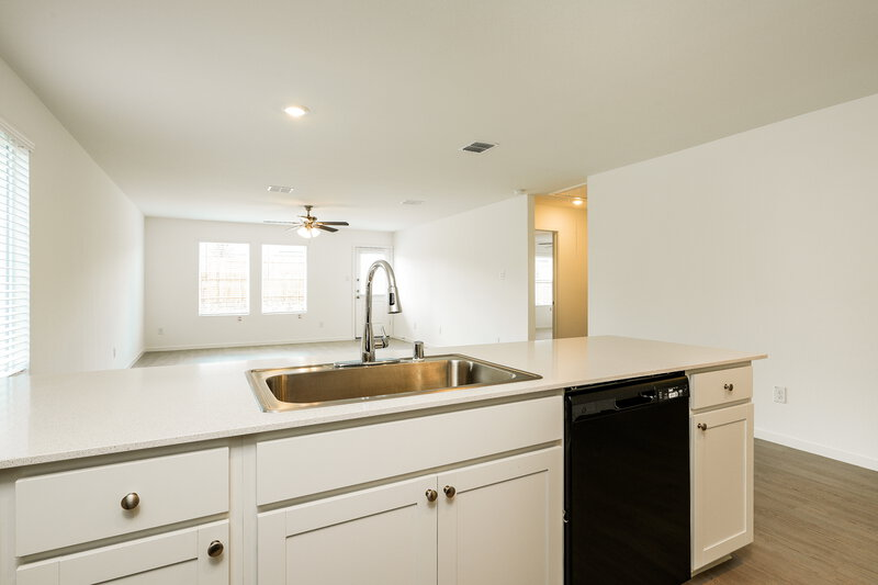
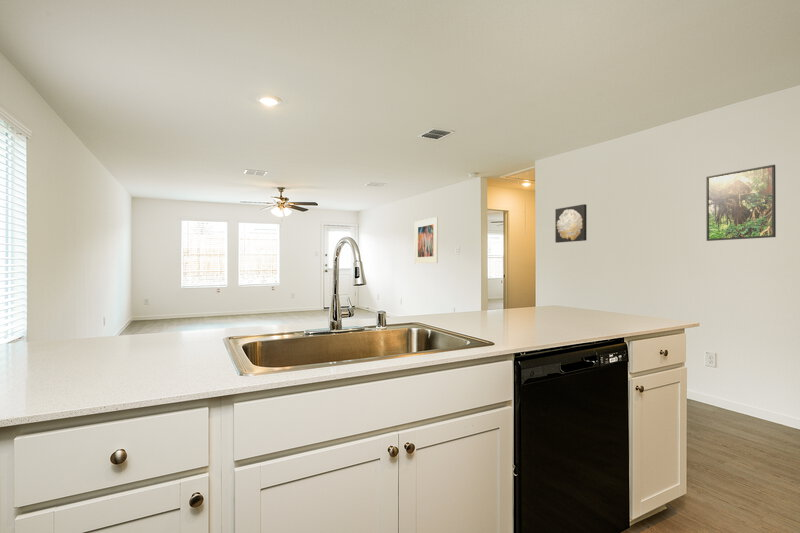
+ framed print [705,164,777,242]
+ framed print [414,216,439,264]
+ wall art [554,203,588,244]
